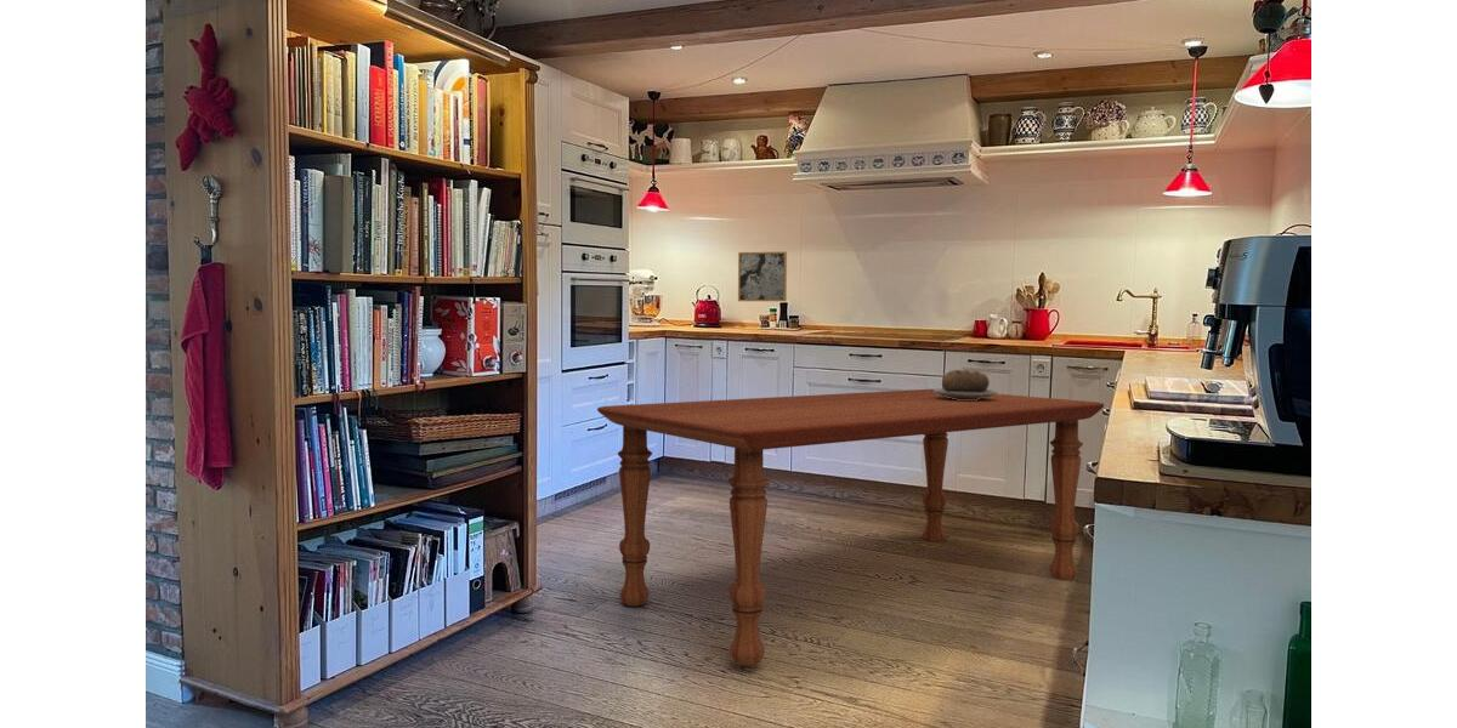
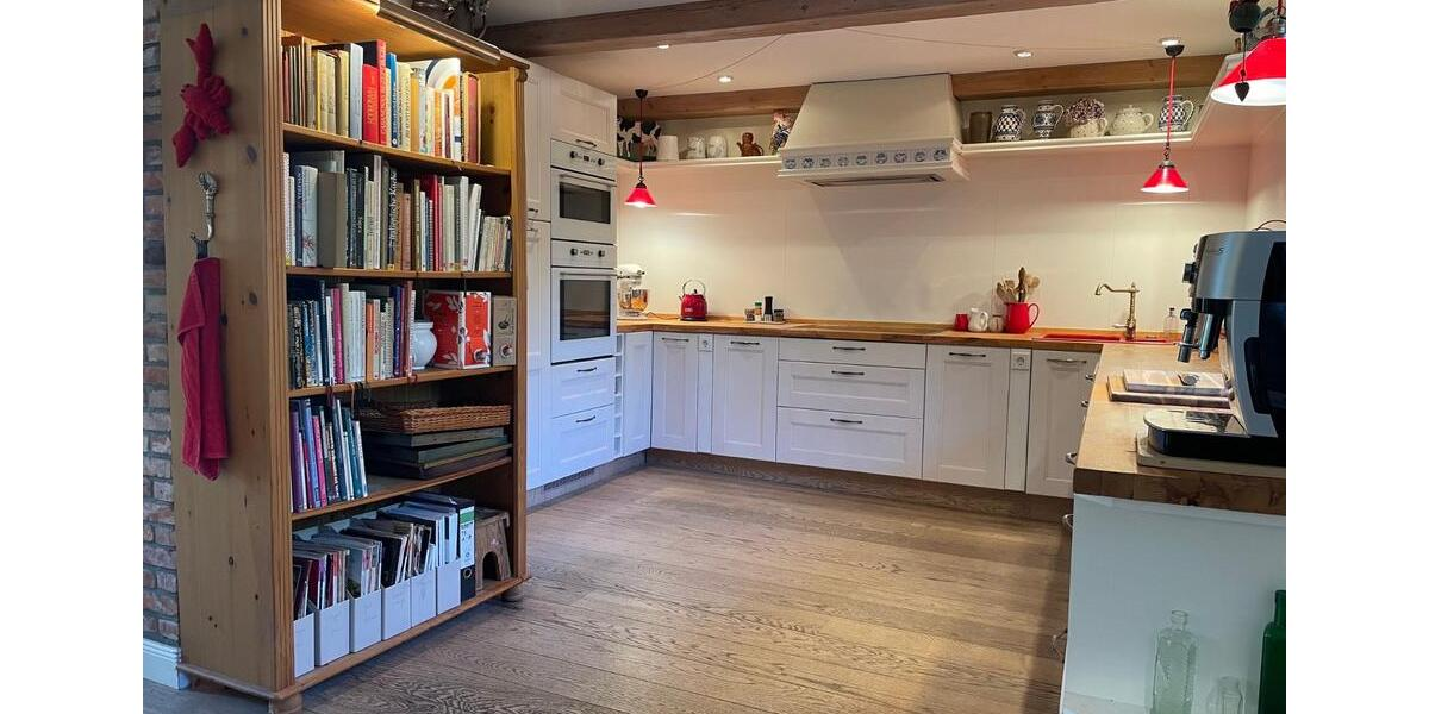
- bread [934,369,999,400]
- wall art [737,250,788,302]
- dining table [596,388,1105,666]
